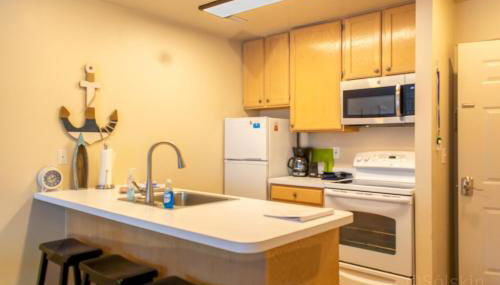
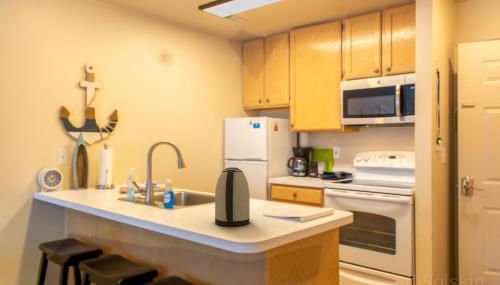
+ kettle [214,166,251,227]
